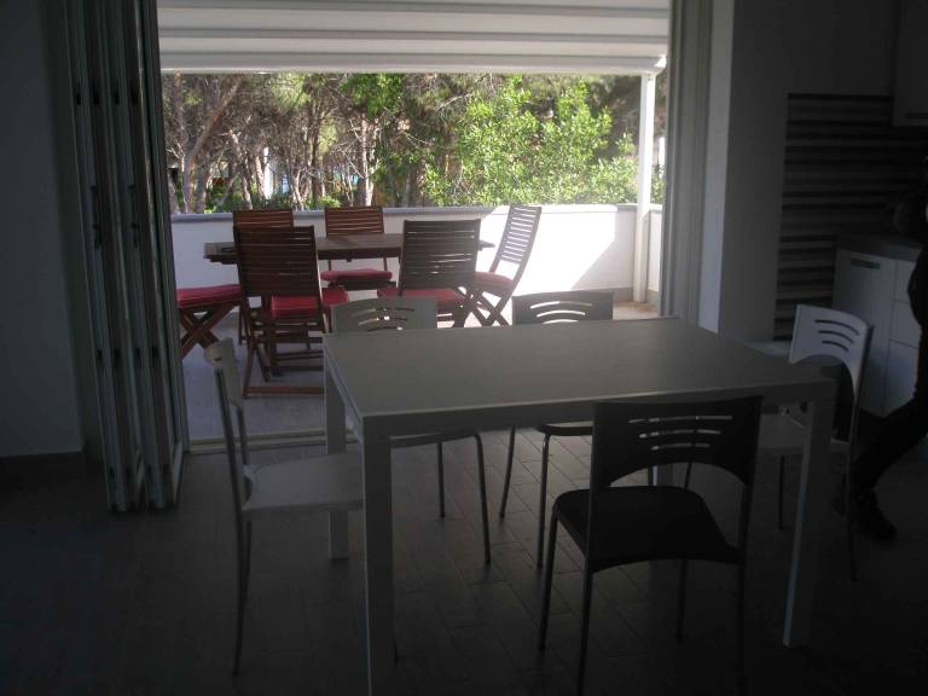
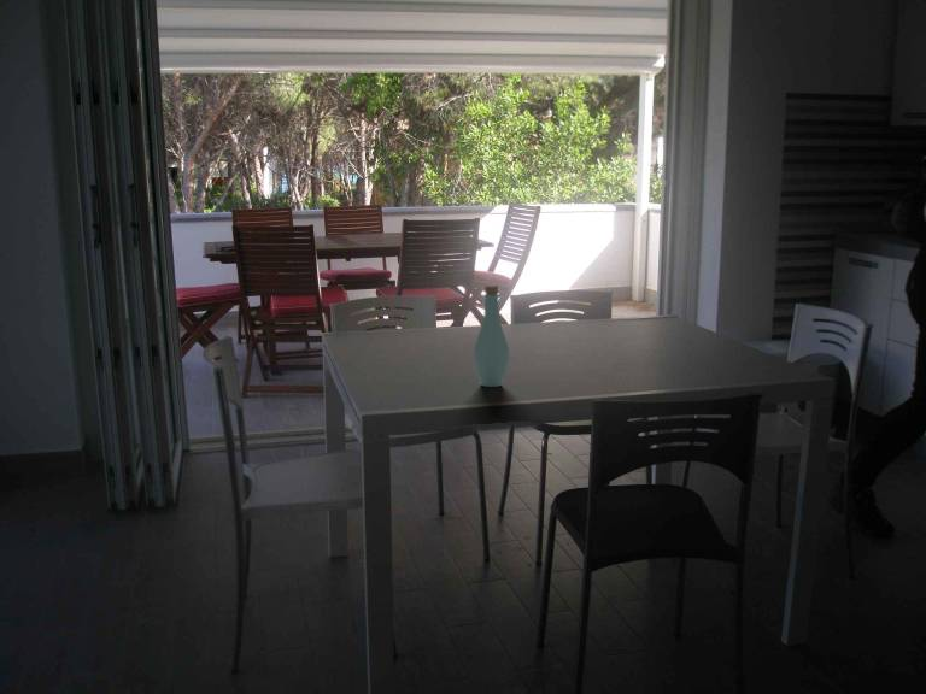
+ bottle [471,284,511,388]
